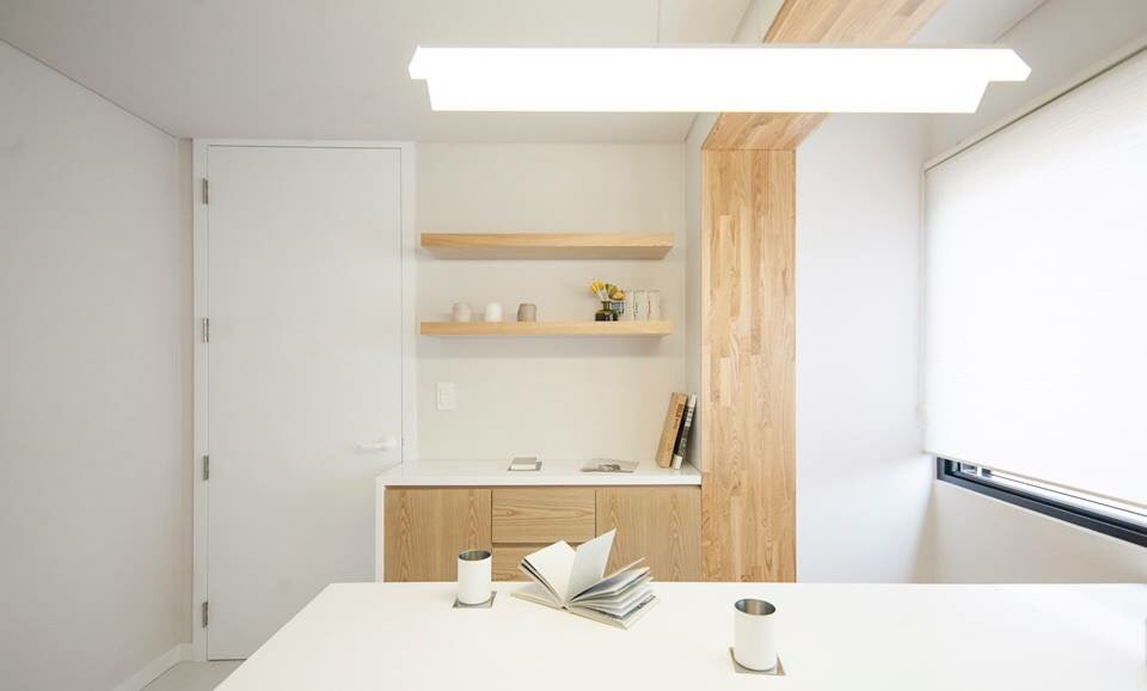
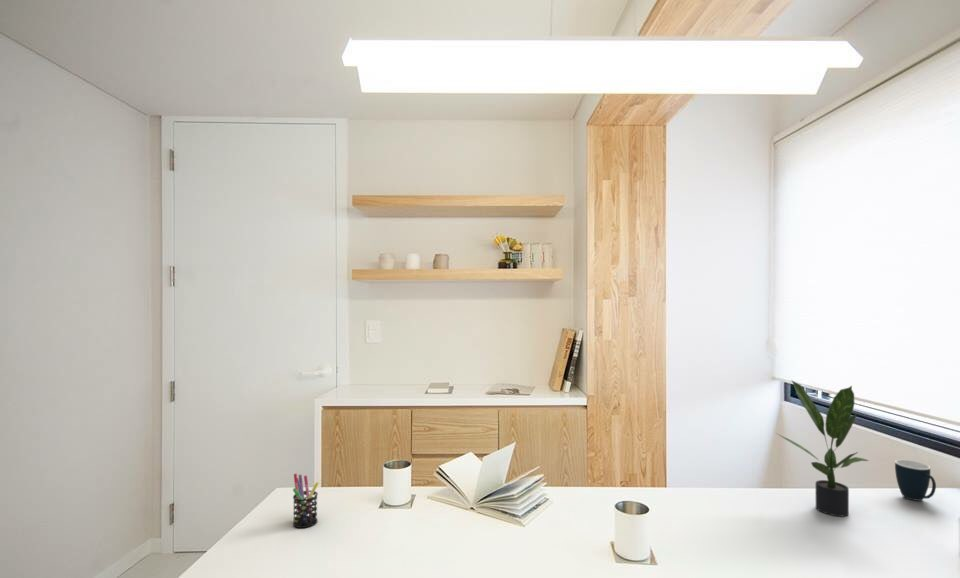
+ potted plant [774,379,870,517]
+ mug [894,459,937,502]
+ pen holder [292,472,320,529]
